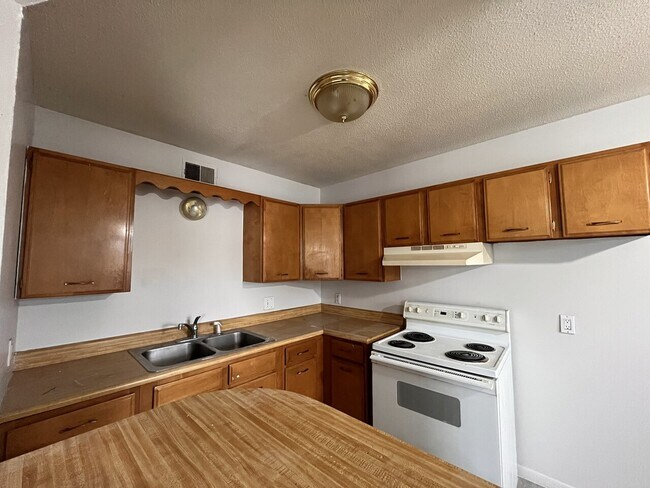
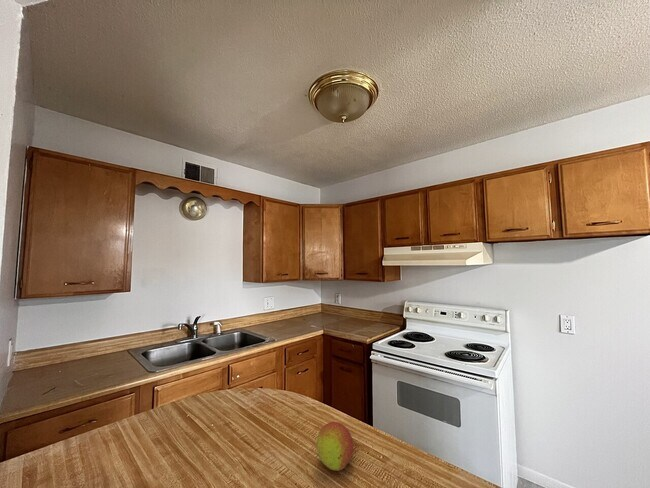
+ fruit [316,421,354,472]
